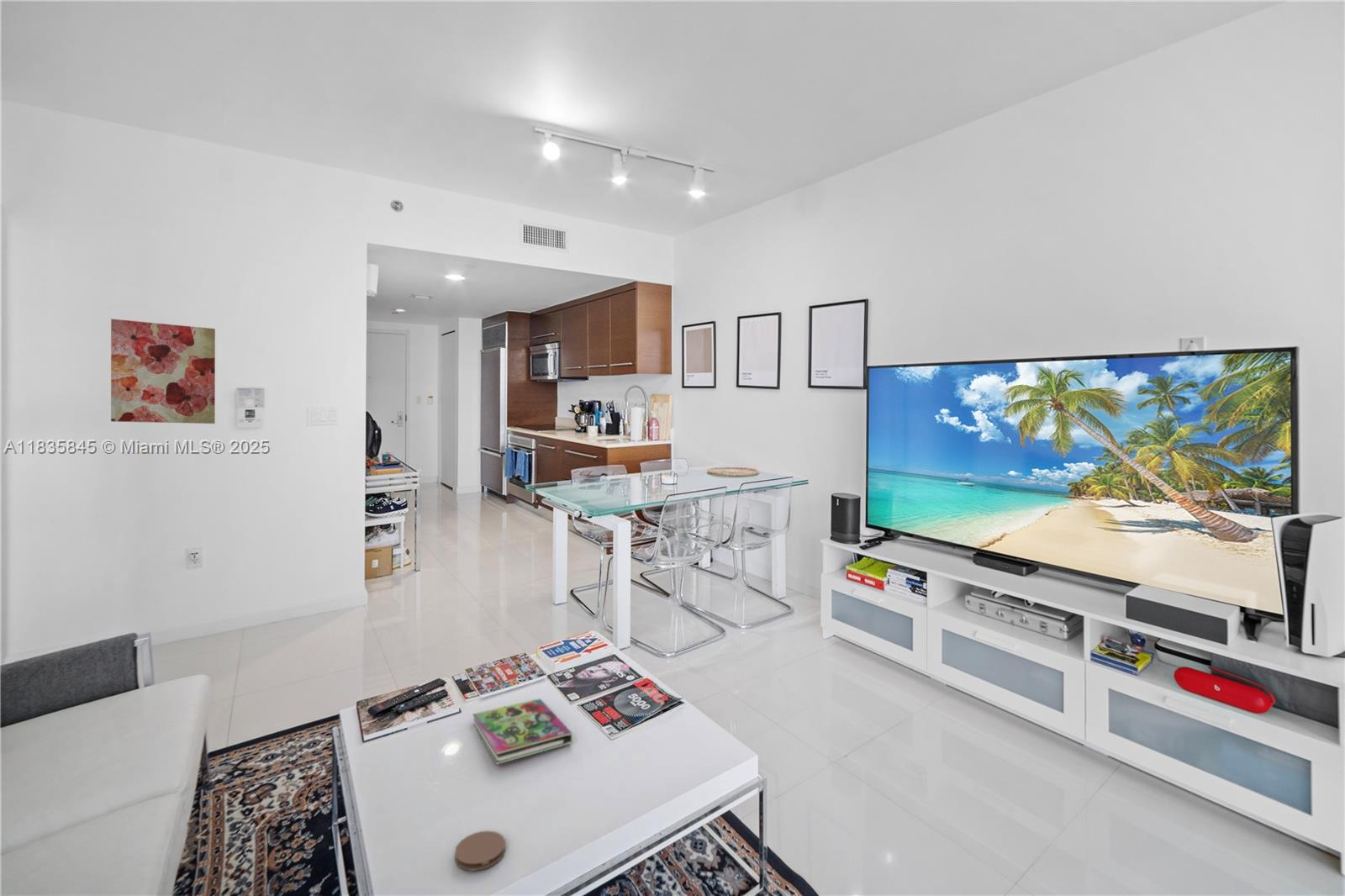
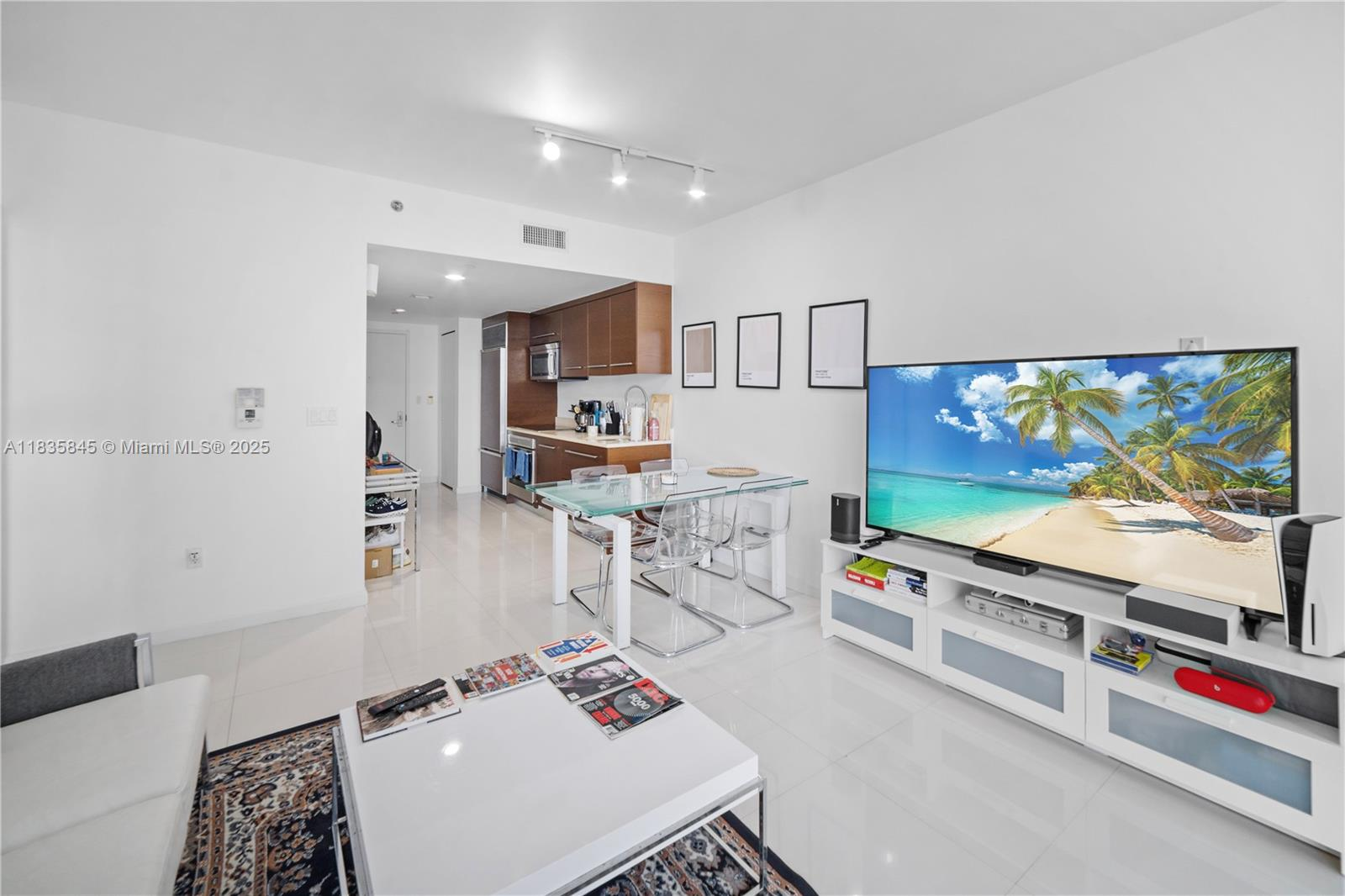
- wall art [110,318,216,424]
- book [472,698,573,765]
- coaster [454,830,506,872]
